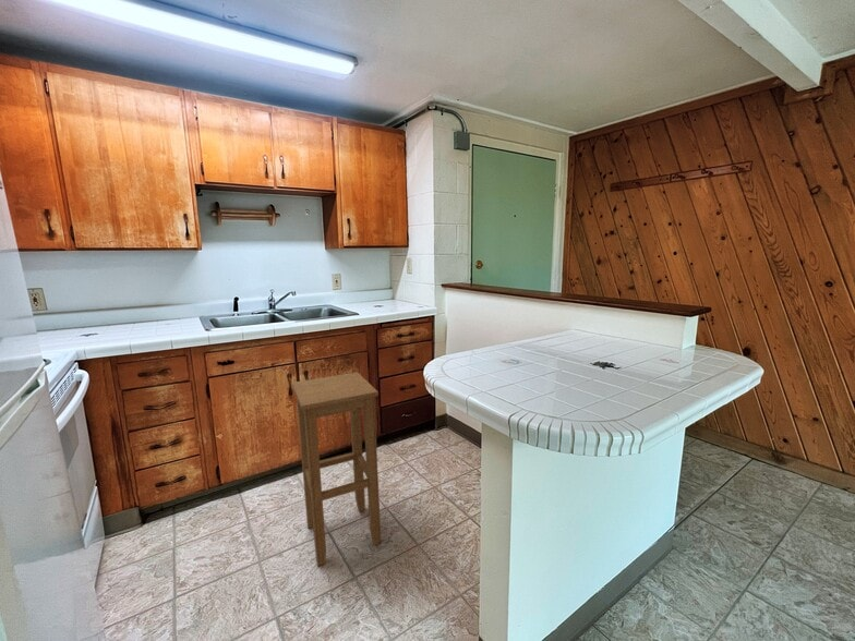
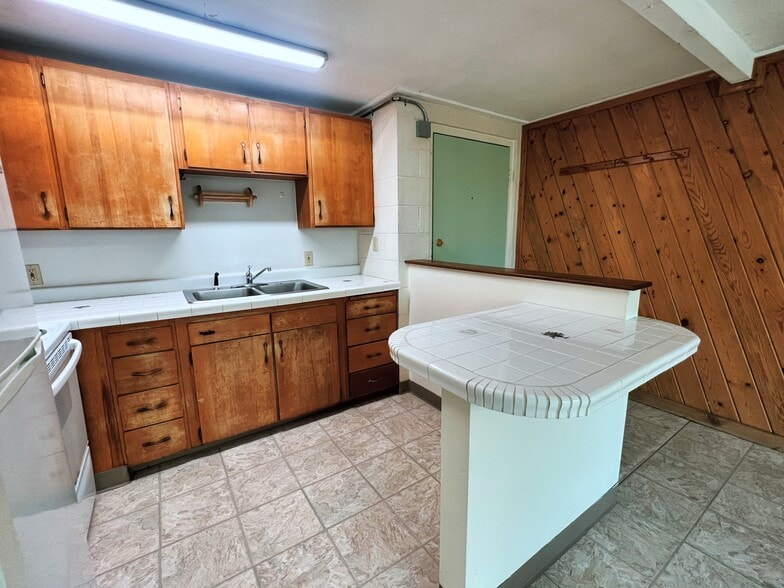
- stool [291,372,383,567]
